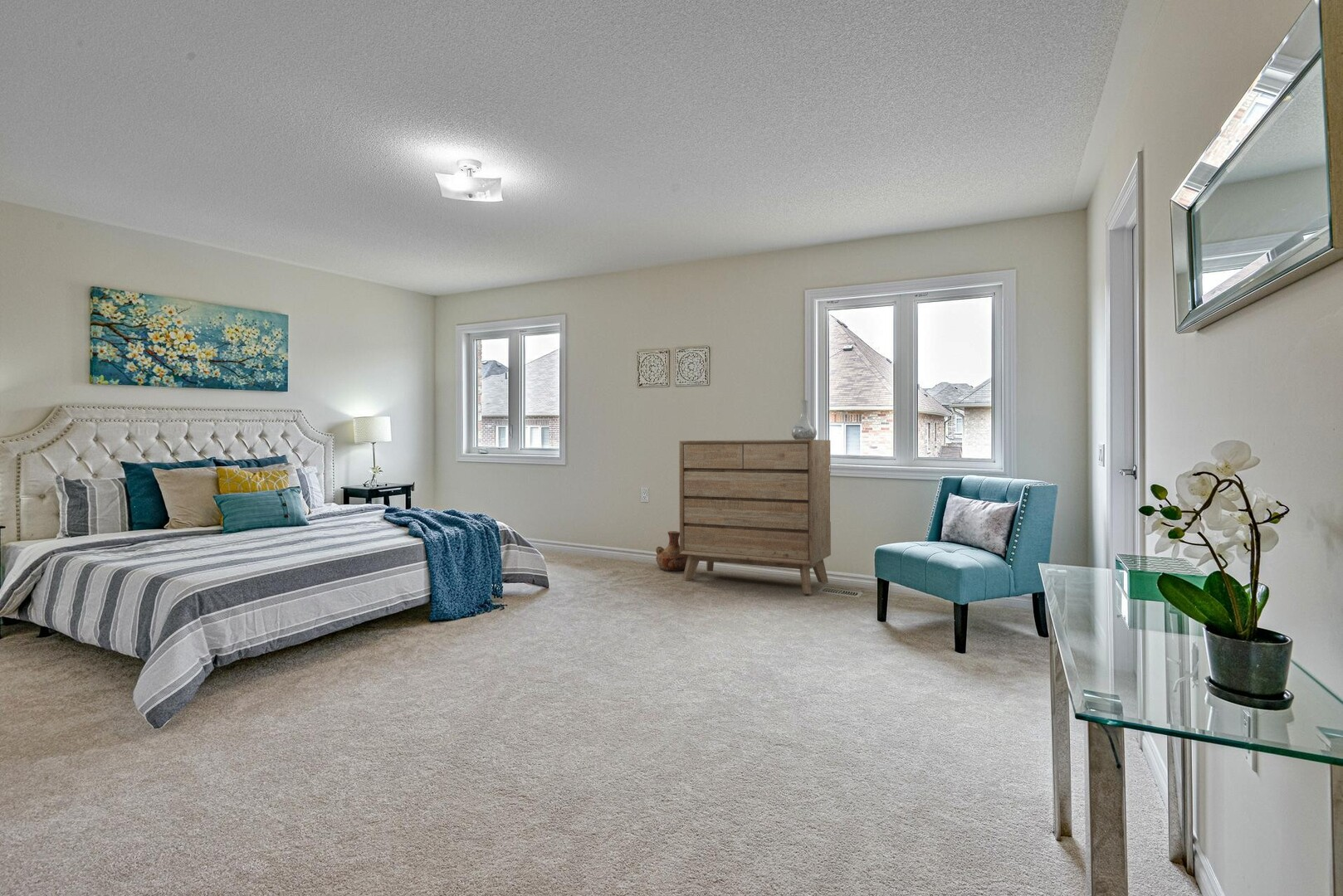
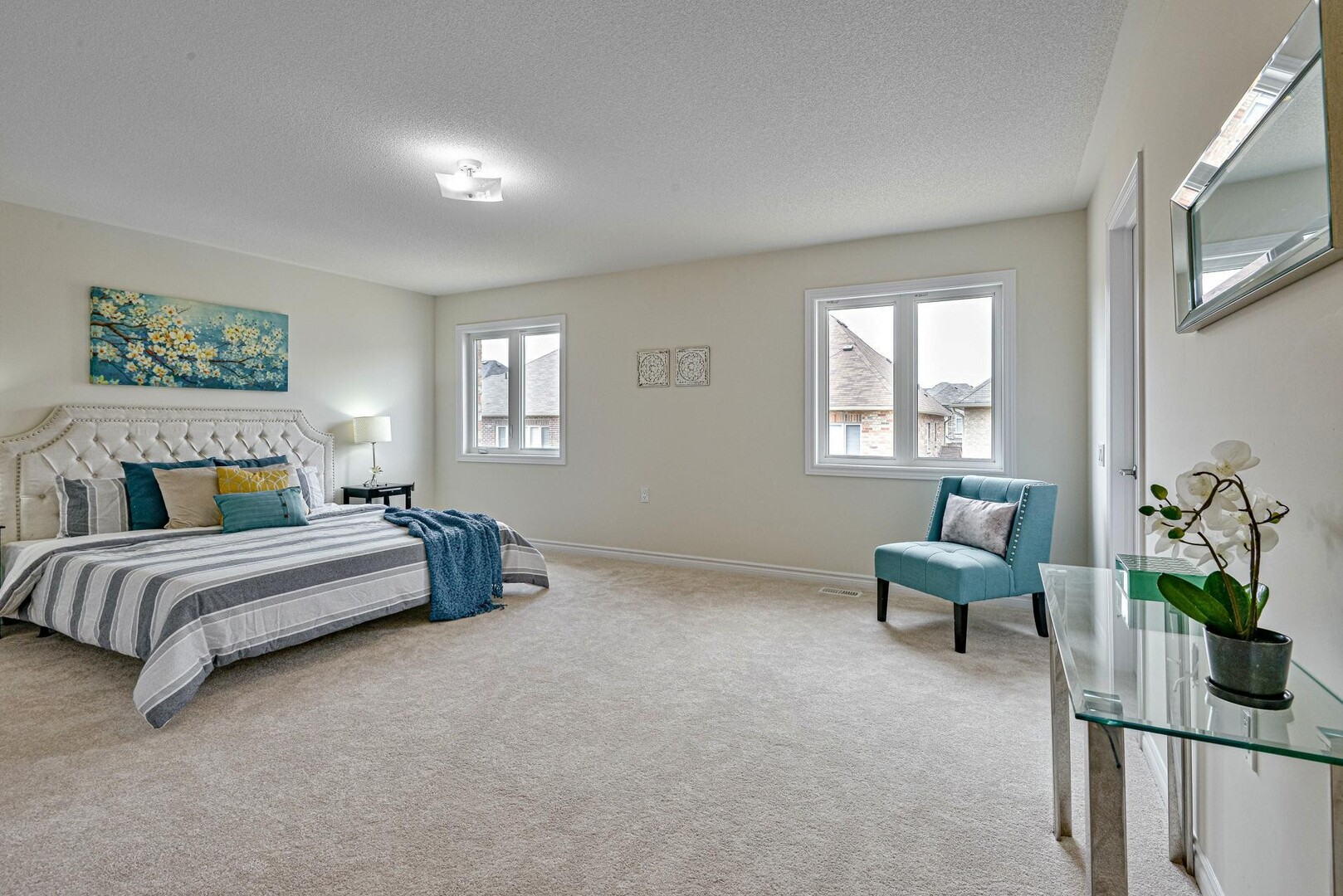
- vase [655,530,688,572]
- dresser [678,439,832,595]
- vase [791,399,818,440]
